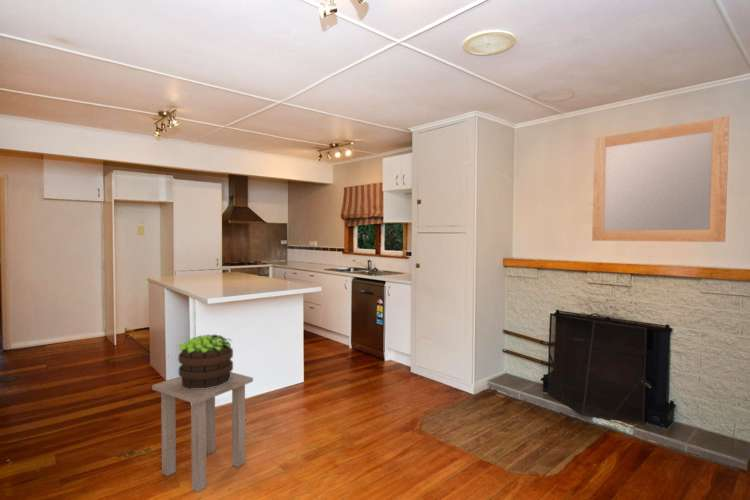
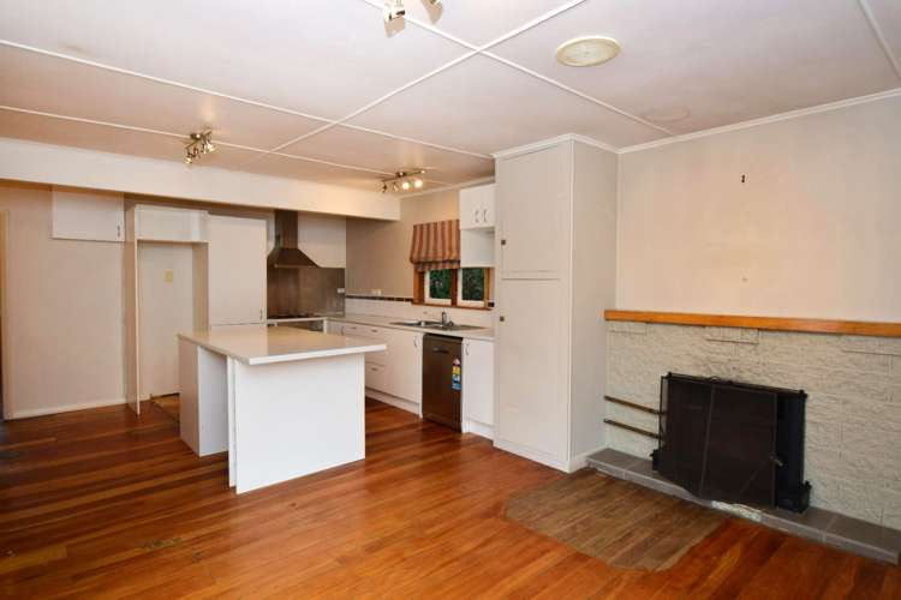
- side table [151,371,254,493]
- home mirror [591,115,730,243]
- potted plant [176,334,234,389]
